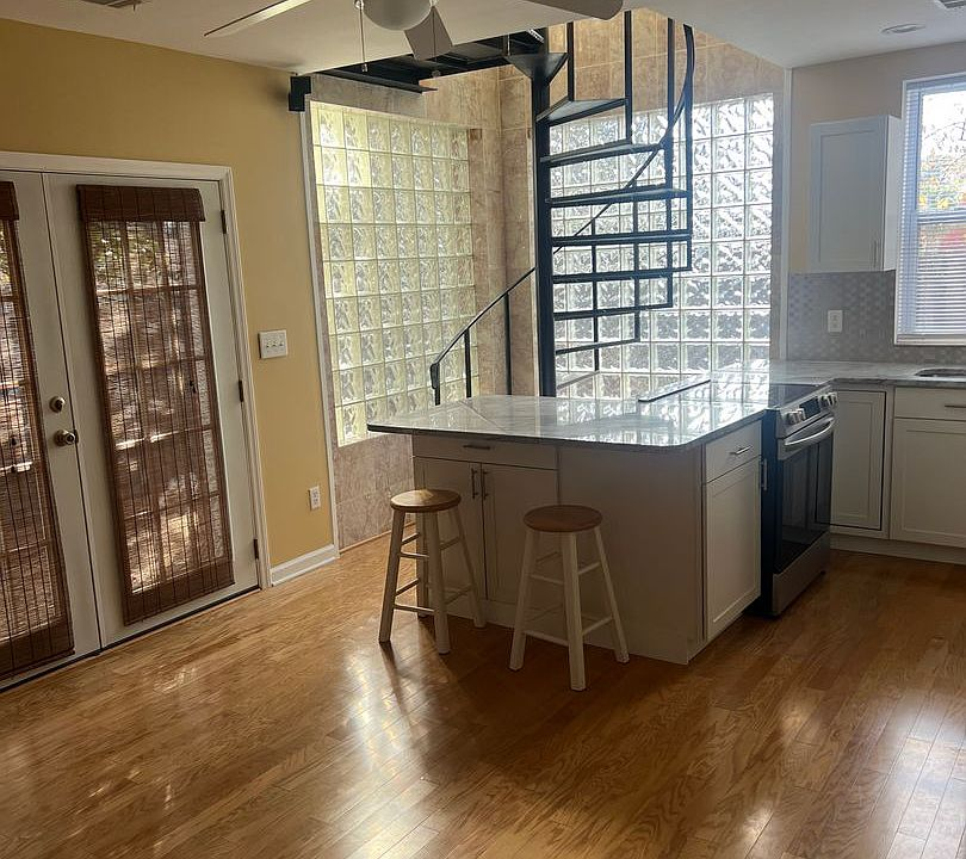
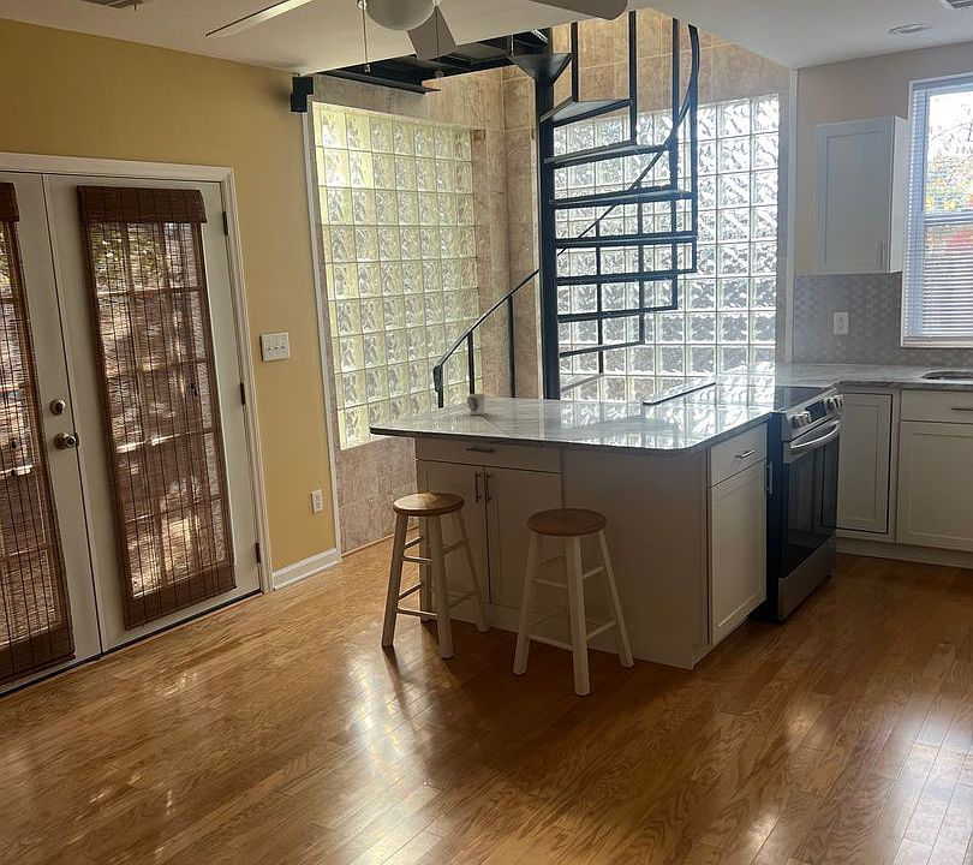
+ cup [466,393,488,416]
